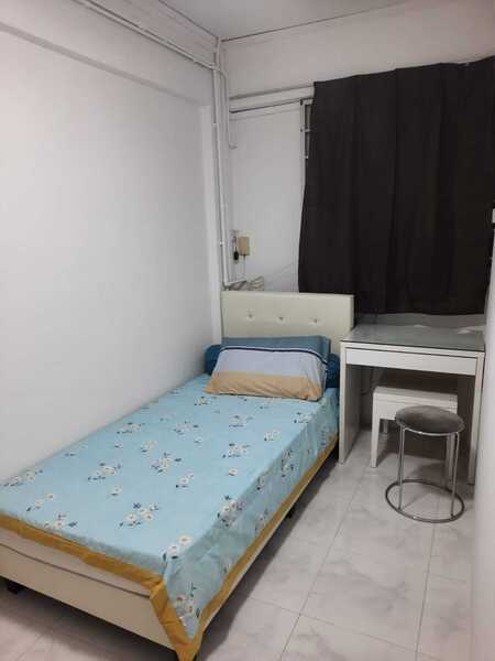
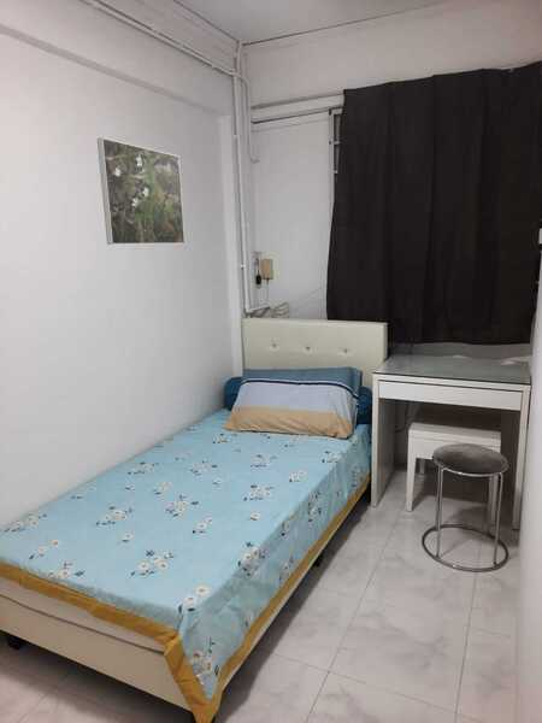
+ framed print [96,136,185,246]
